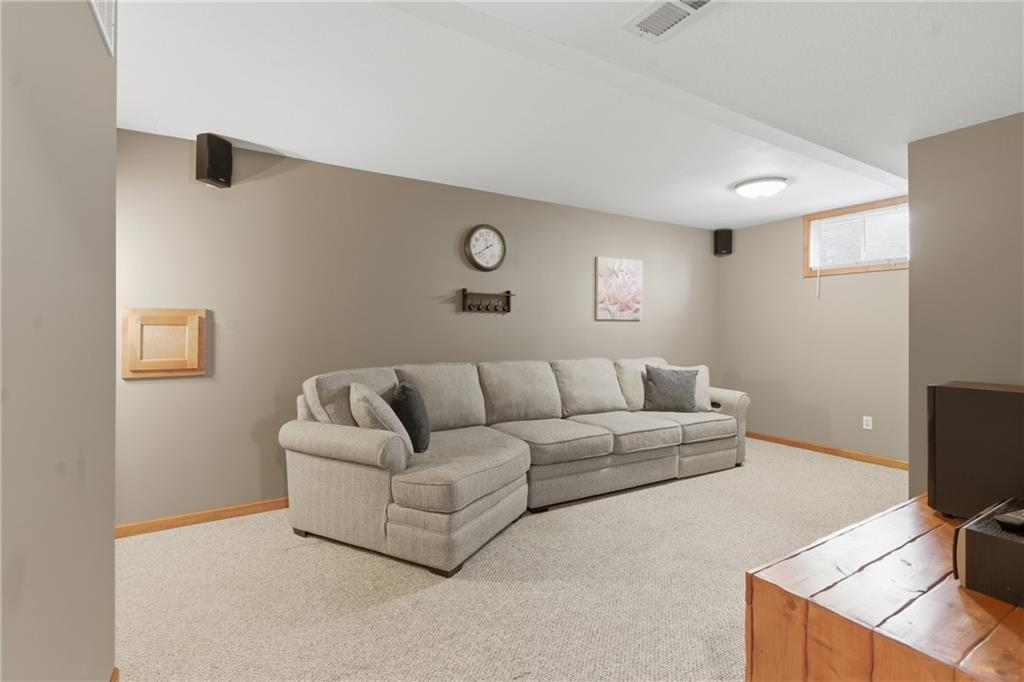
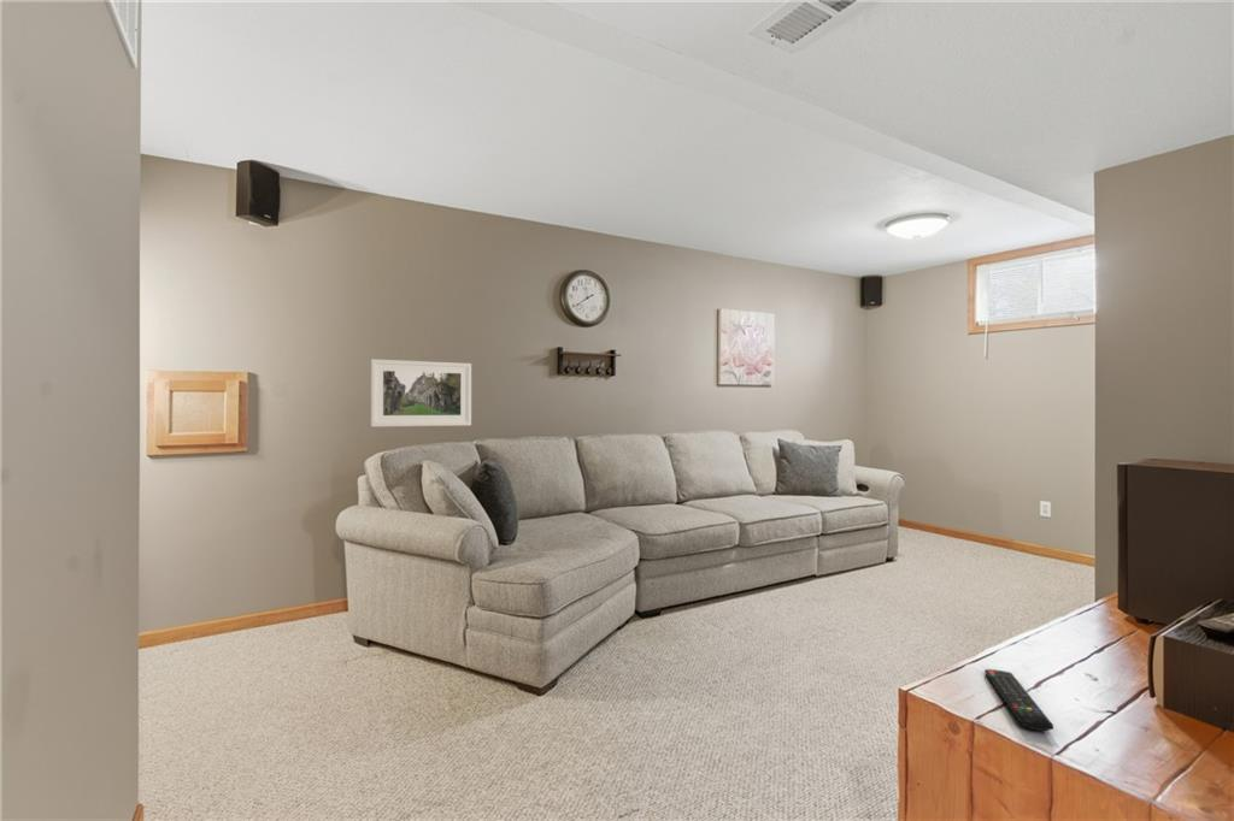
+ remote control [983,668,1054,732]
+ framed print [370,358,472,427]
